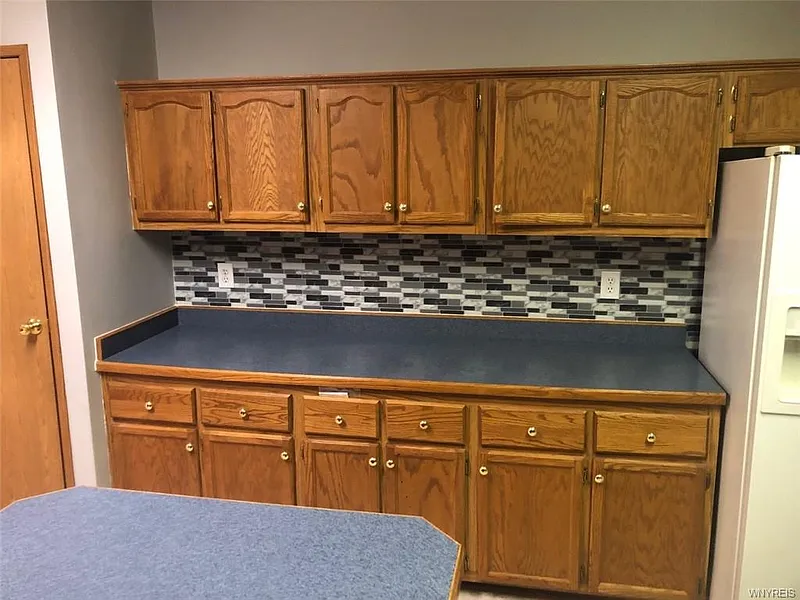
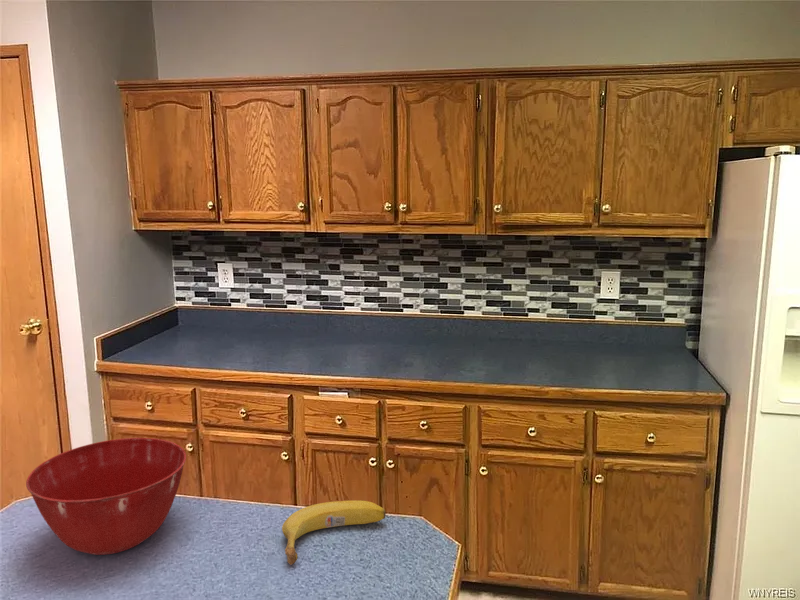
+ mixing bowl [25,437,187,556]
+ fruit [281,500,387,566]
